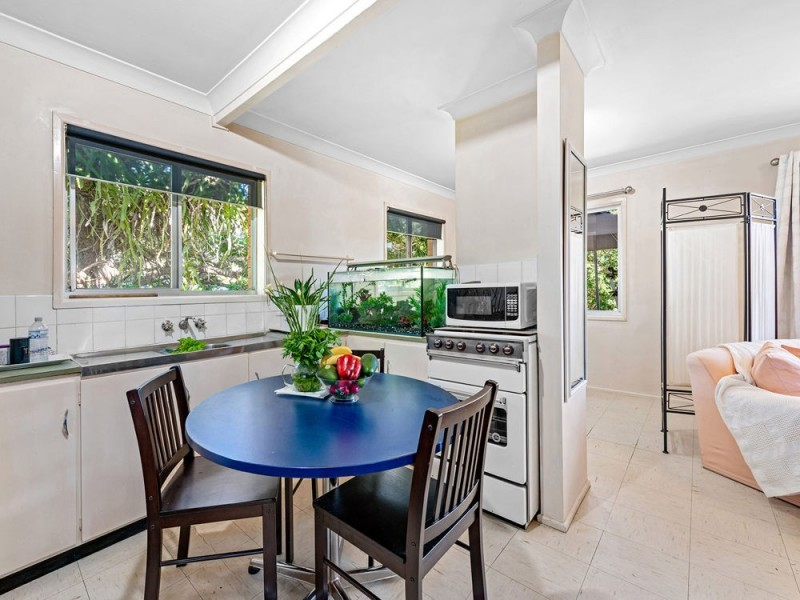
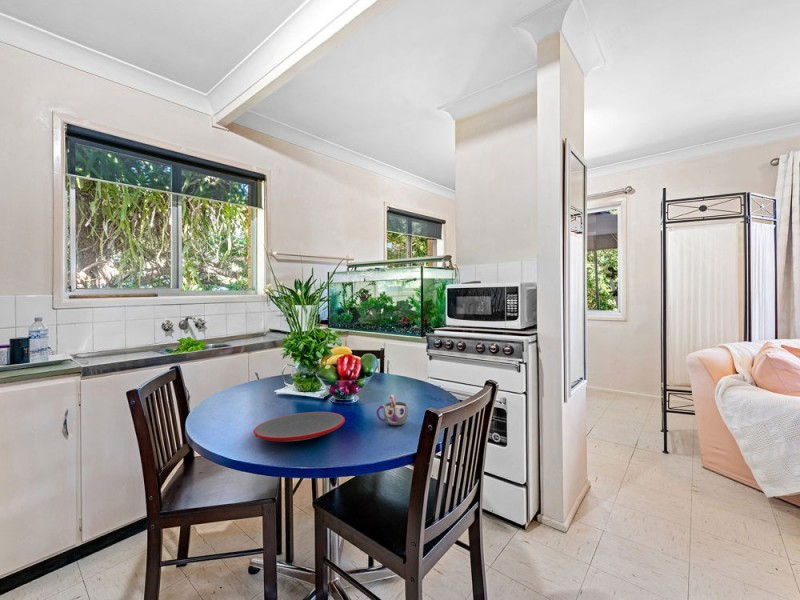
+ mug [375,394,410,426]
+ plate [253,411,346,442]
